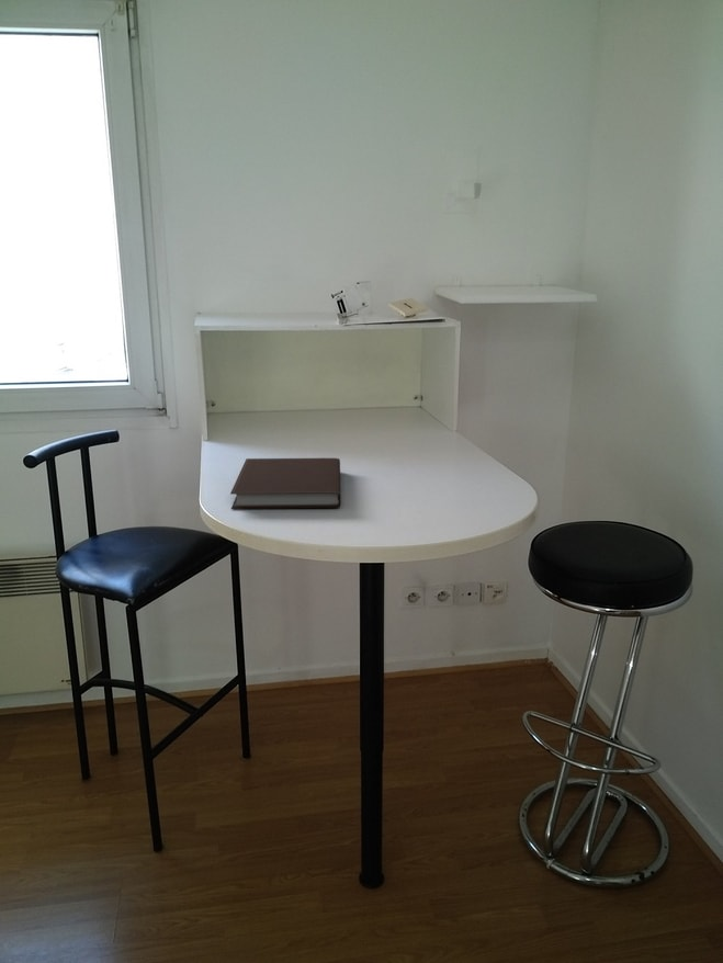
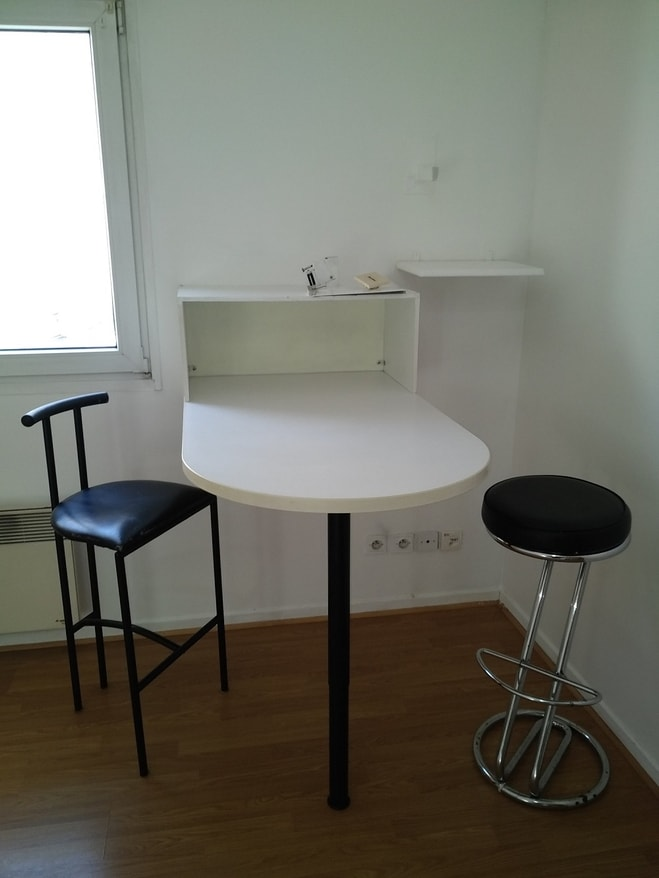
- notebook [229,457,341,510]
